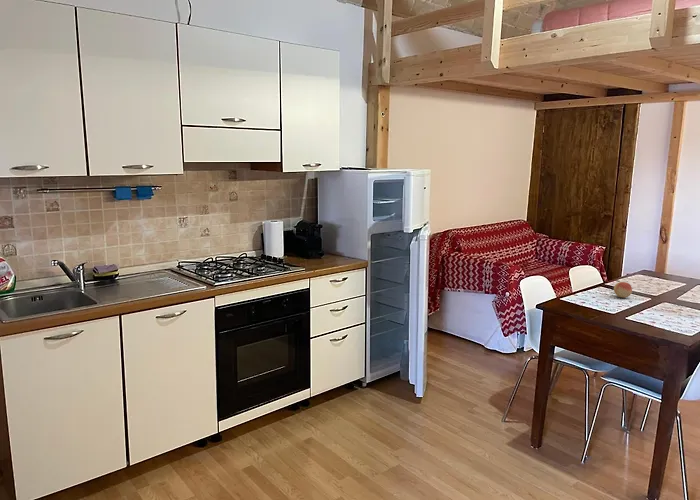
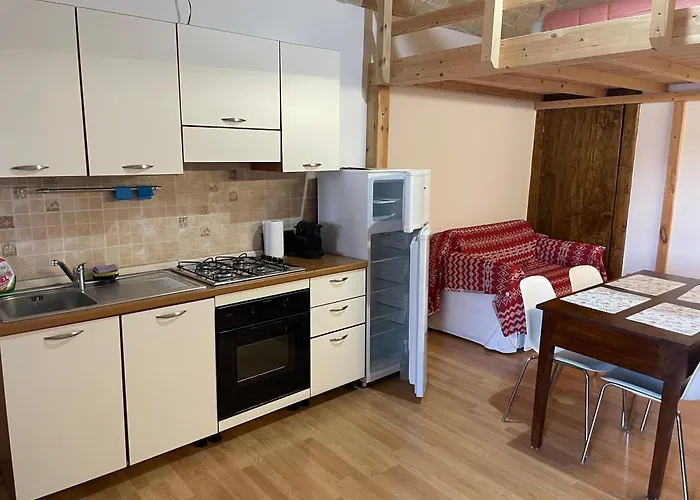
- fruit [613,281,633,299]
